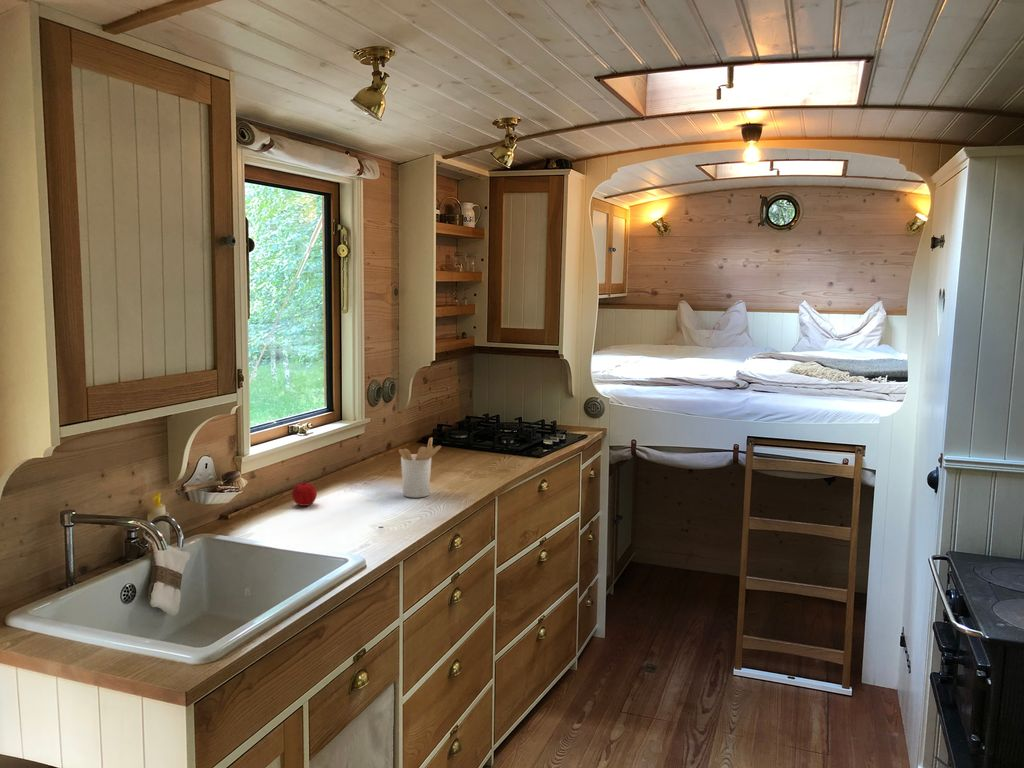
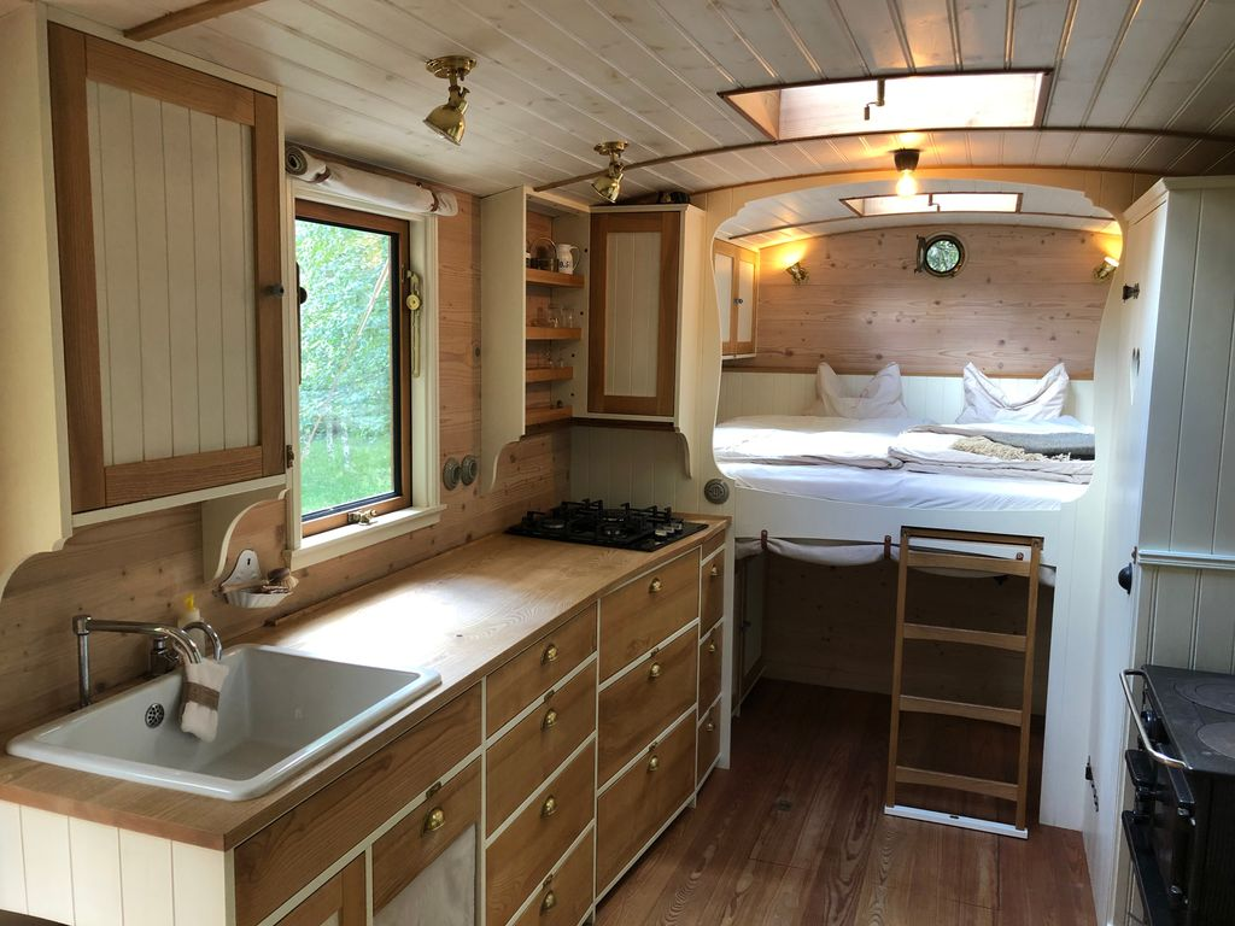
- utensil holder [398,437,442,499]
- apple [291,479,318,507]
